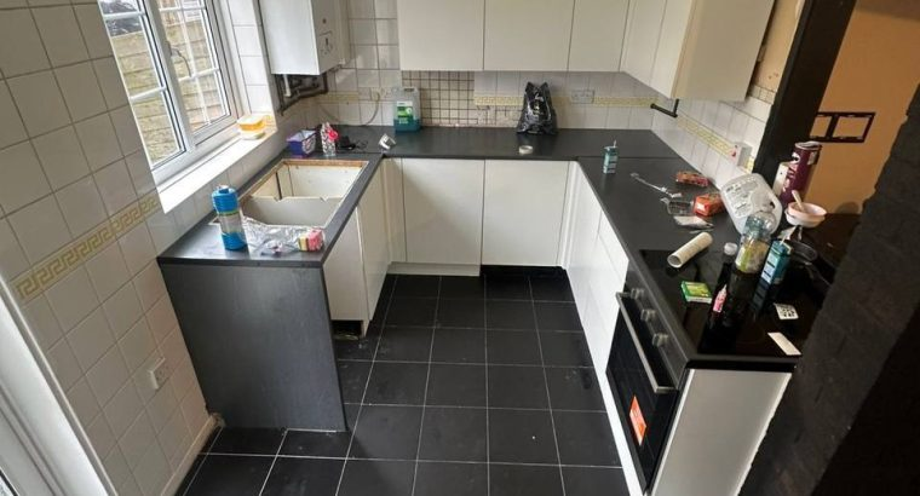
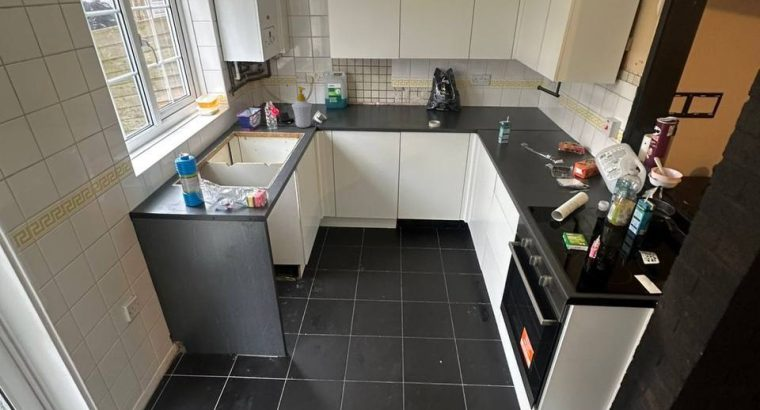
+ soap bottle [291,86,313,129]
